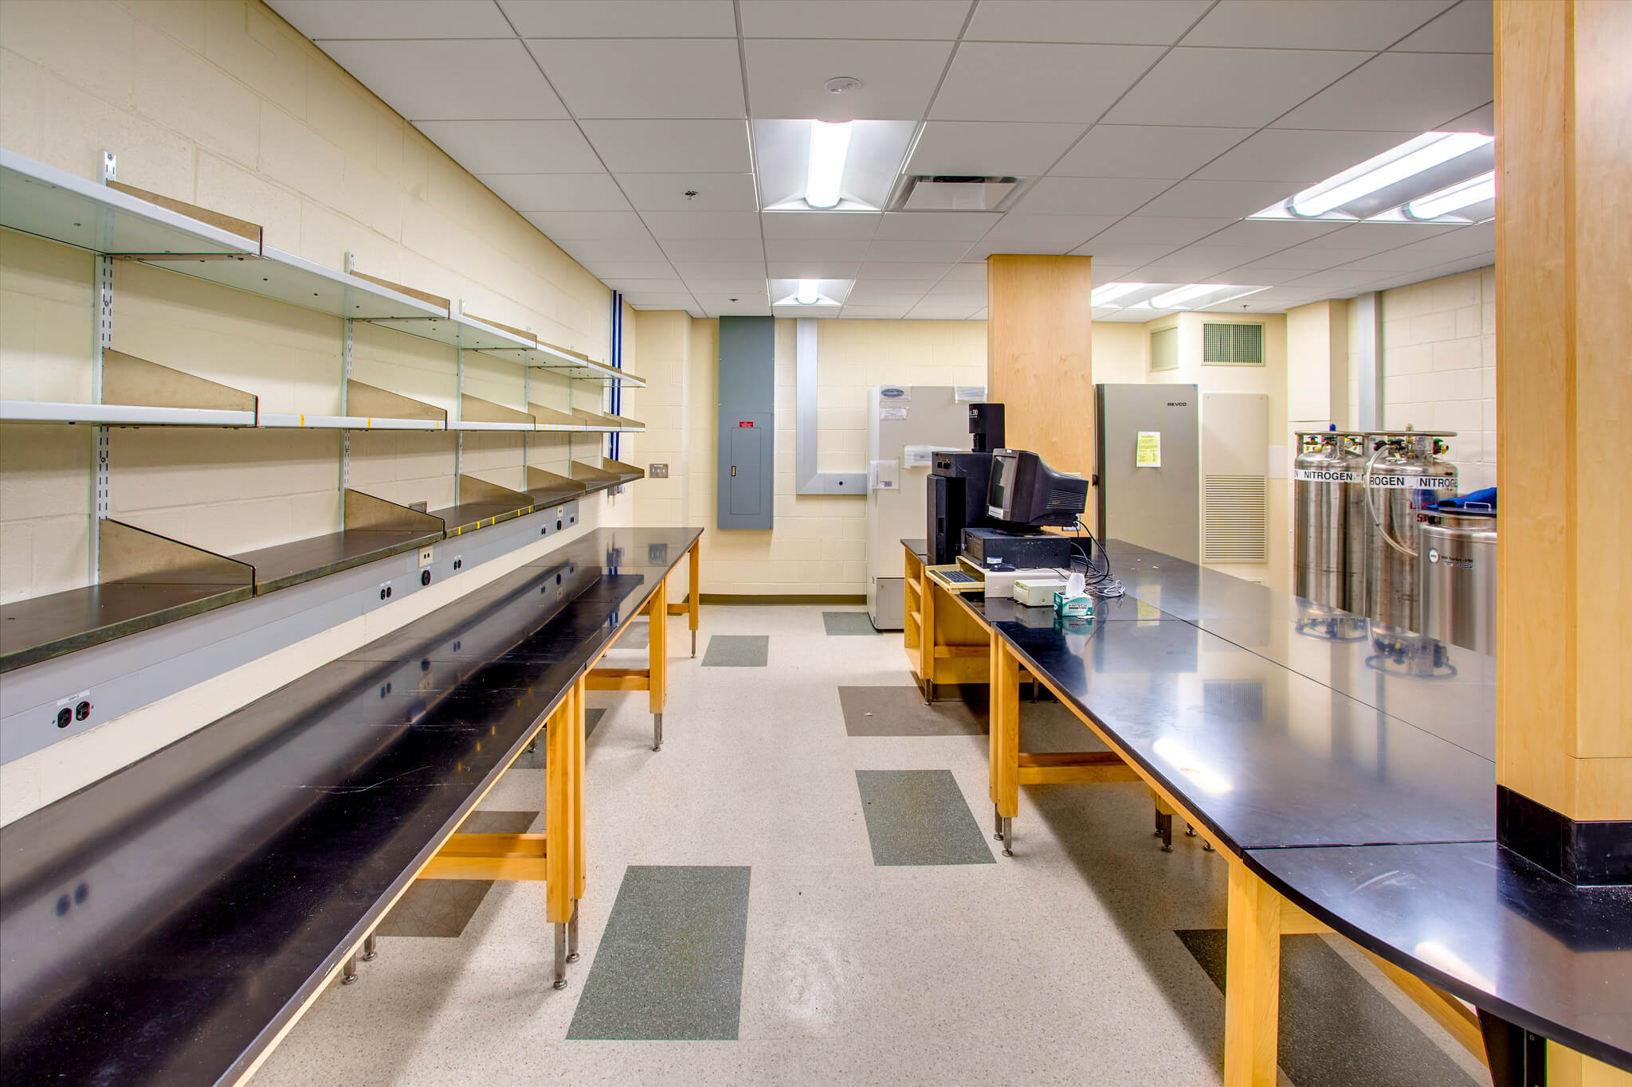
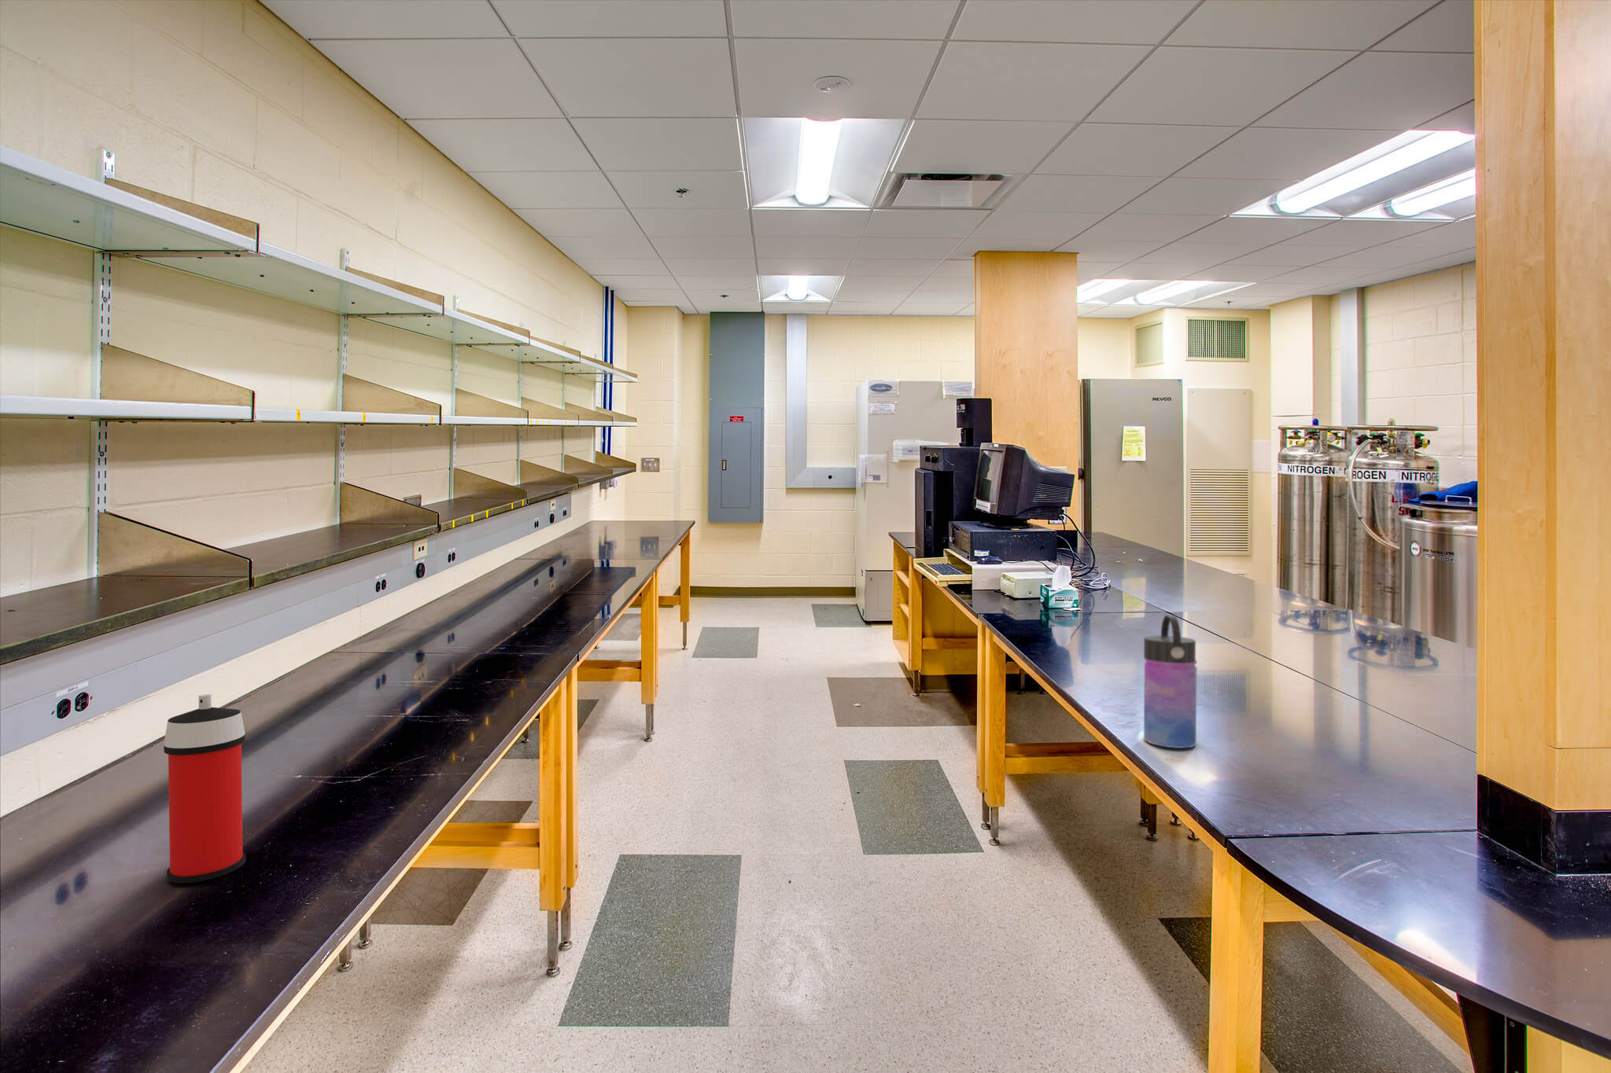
+ water bottle [1143,614,1198,750]
+ spray can [163,693,247,884]
